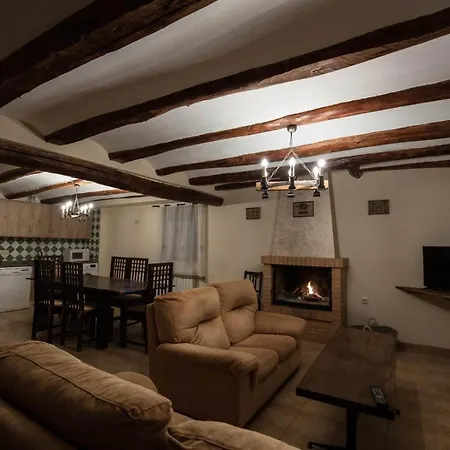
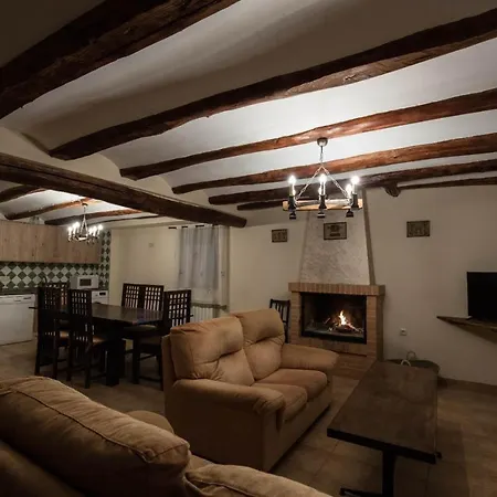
- remote control [368,384,390,409]
